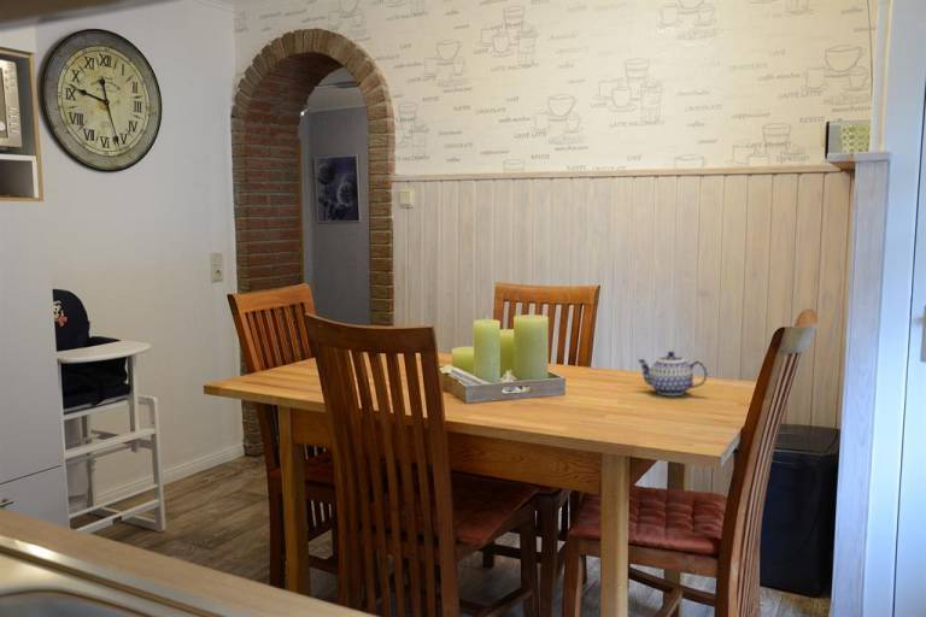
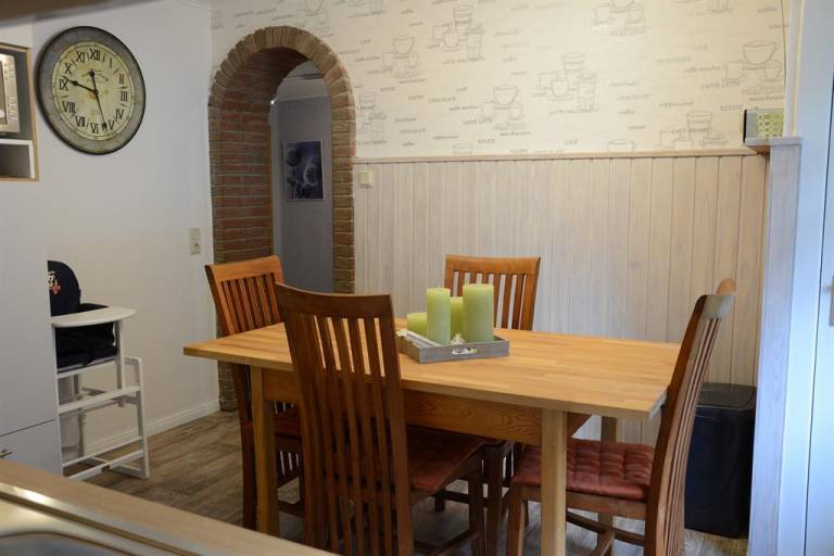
- teapot [637,349,709,396]
